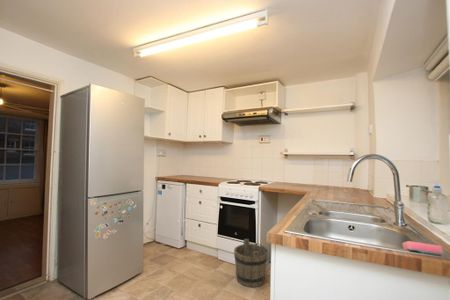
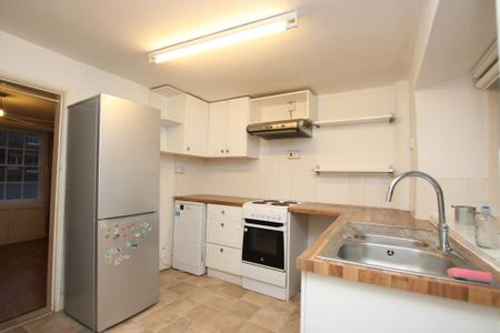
- bucket [233,238,269,288]
